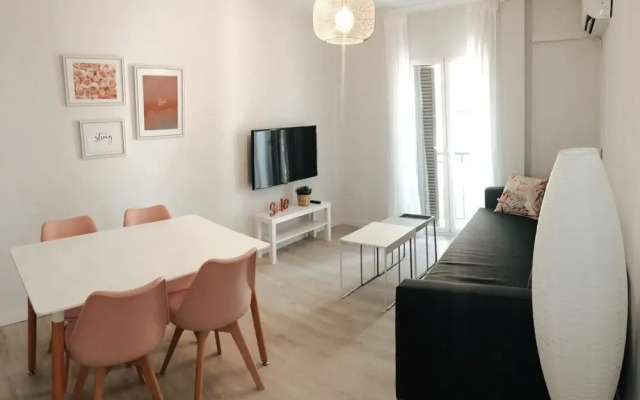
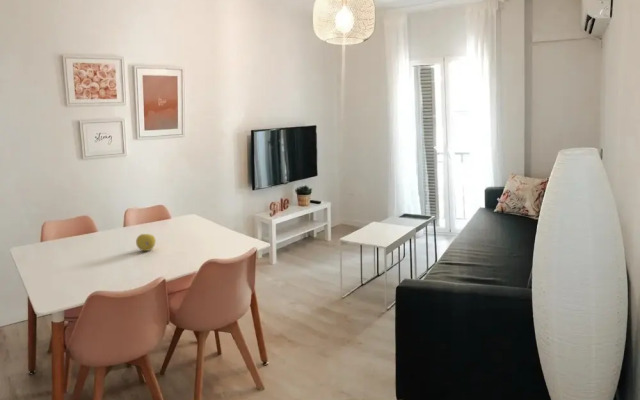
+ fruit [135,233,157,252]
